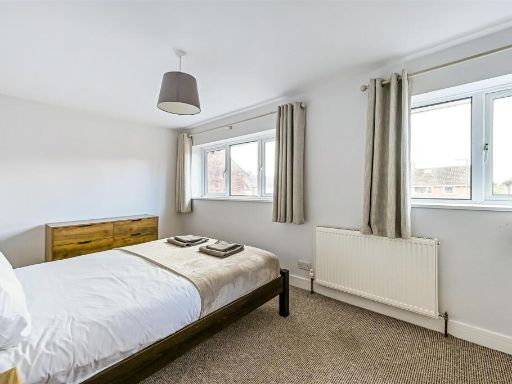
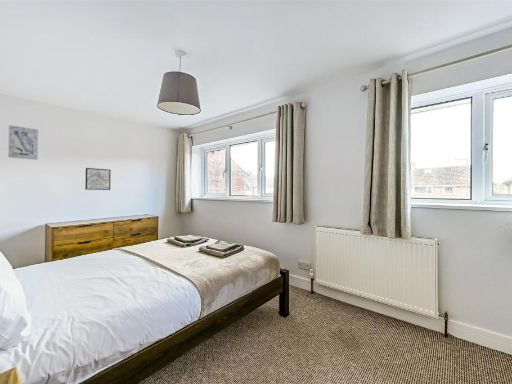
+ wall art [7,124,39,161]
+ wall art [84,167,112,191]
